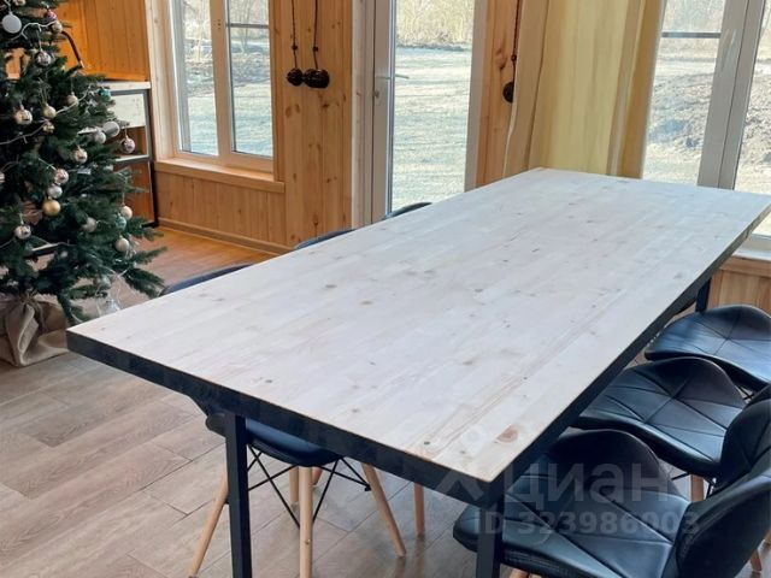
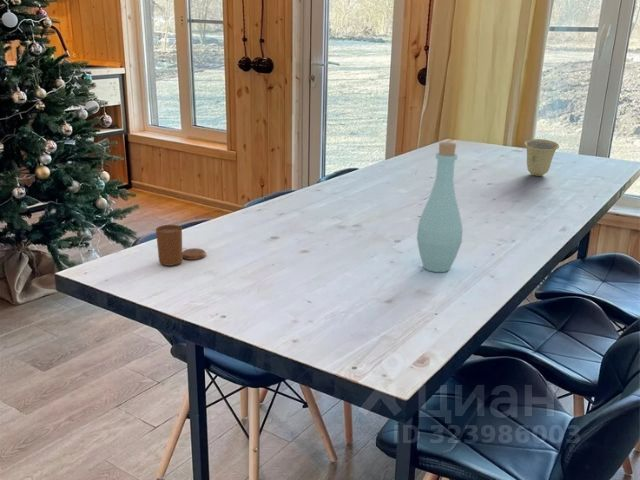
+ candle [155,224,207,267]
+ bottle [416,141,464,273]
+ cup [523,138,560,177]
